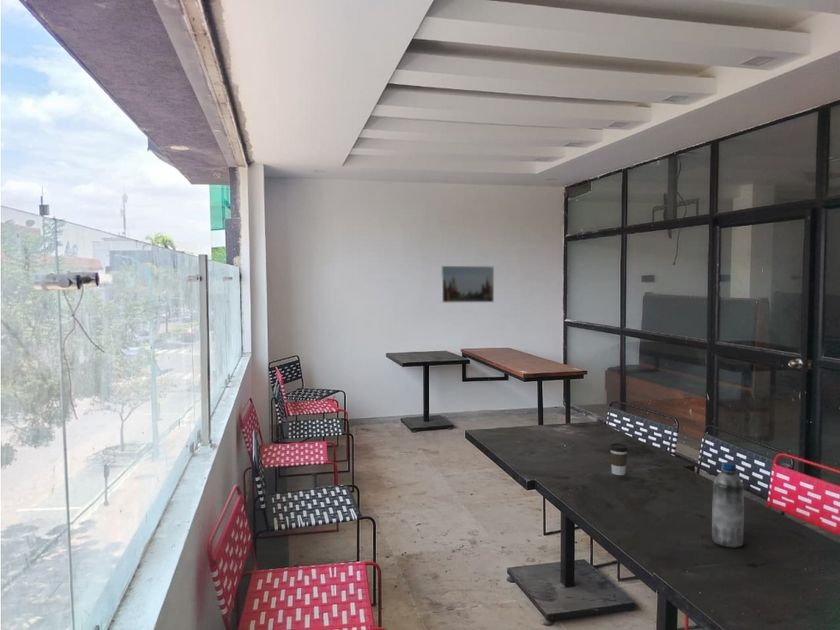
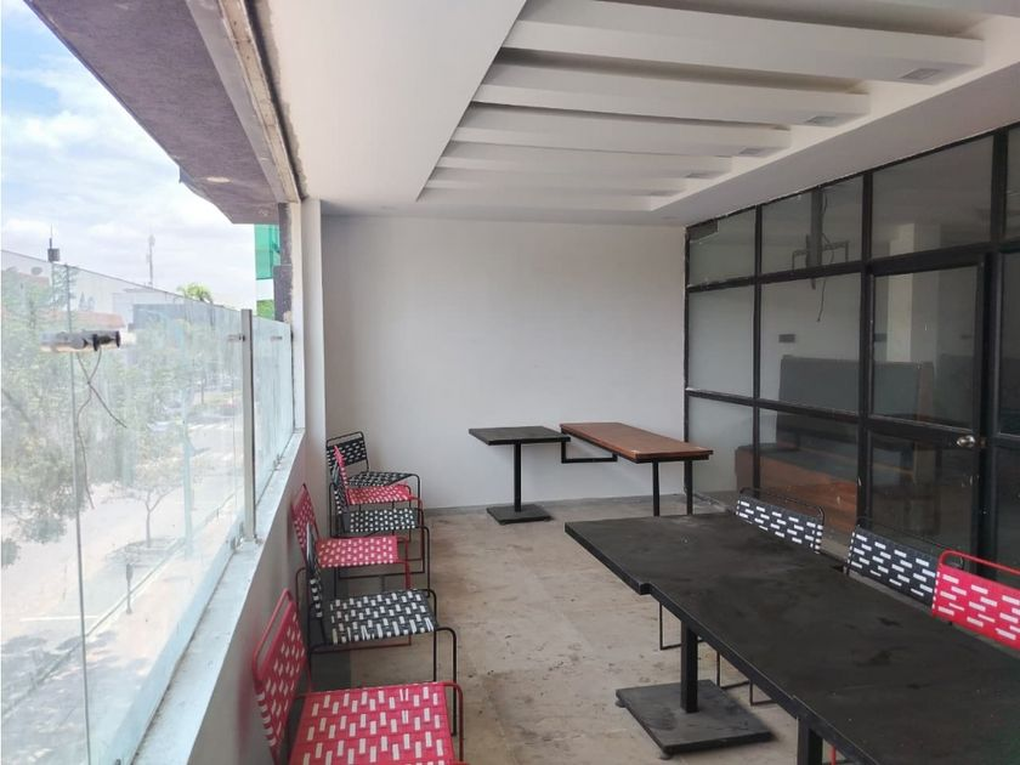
- water bottle [711,461,745,549]
- coffee cup [609,443,629,476]
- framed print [441,265,495,303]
